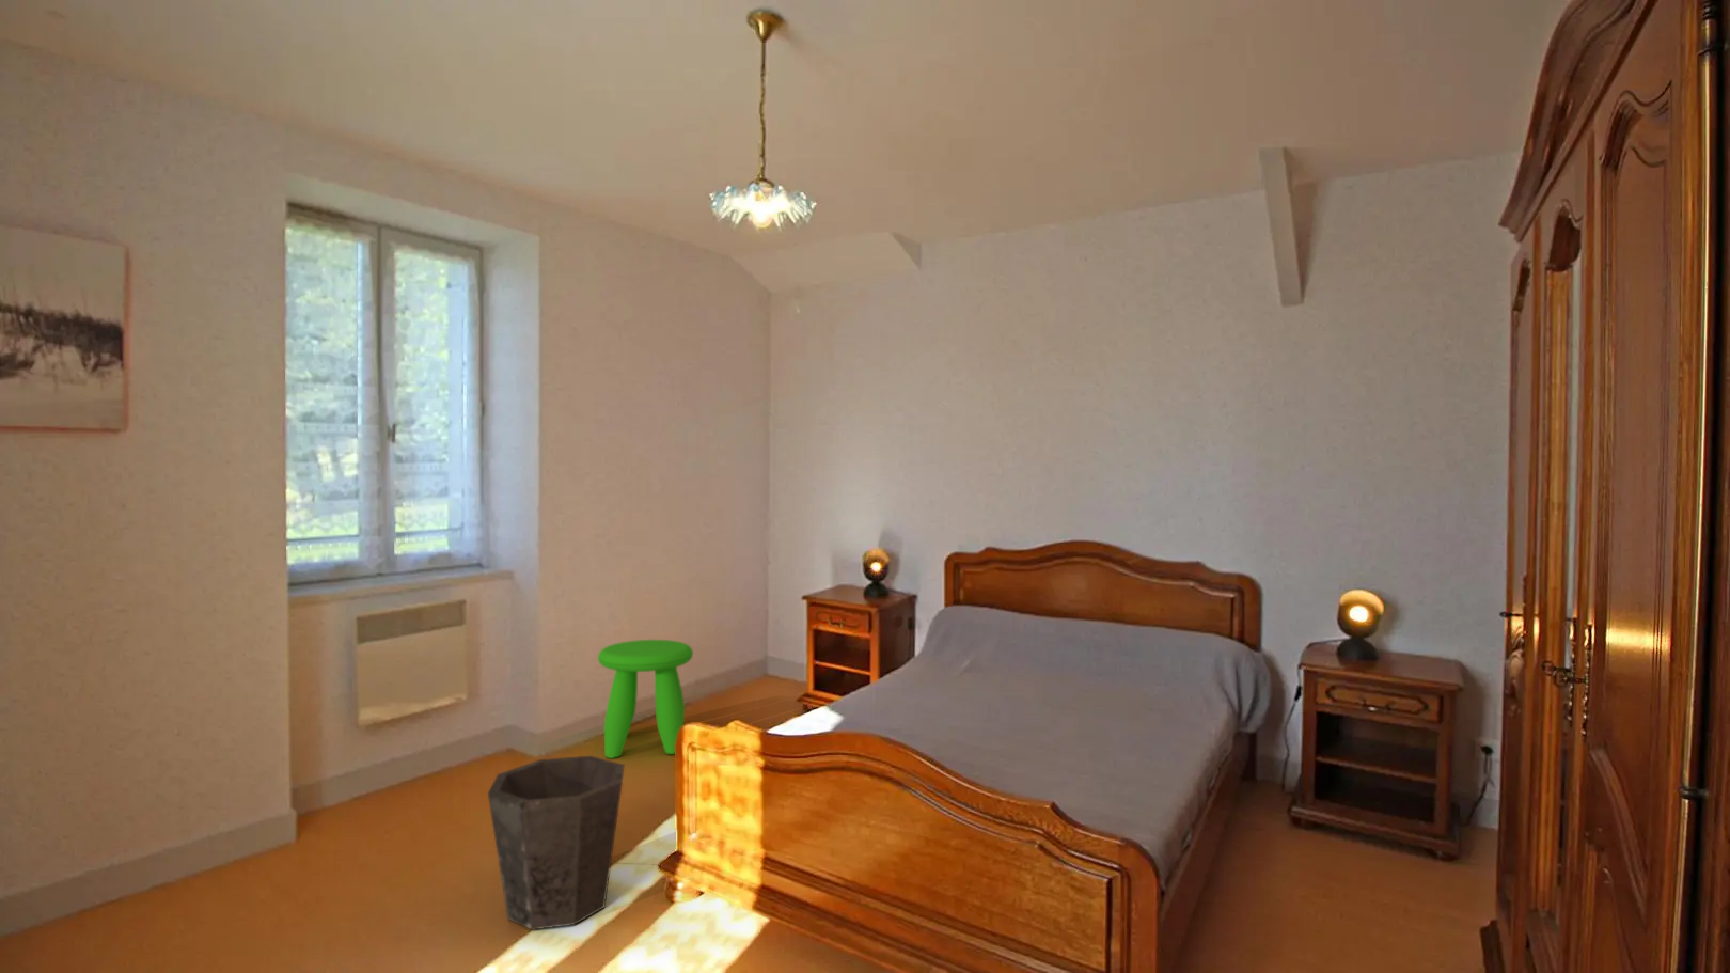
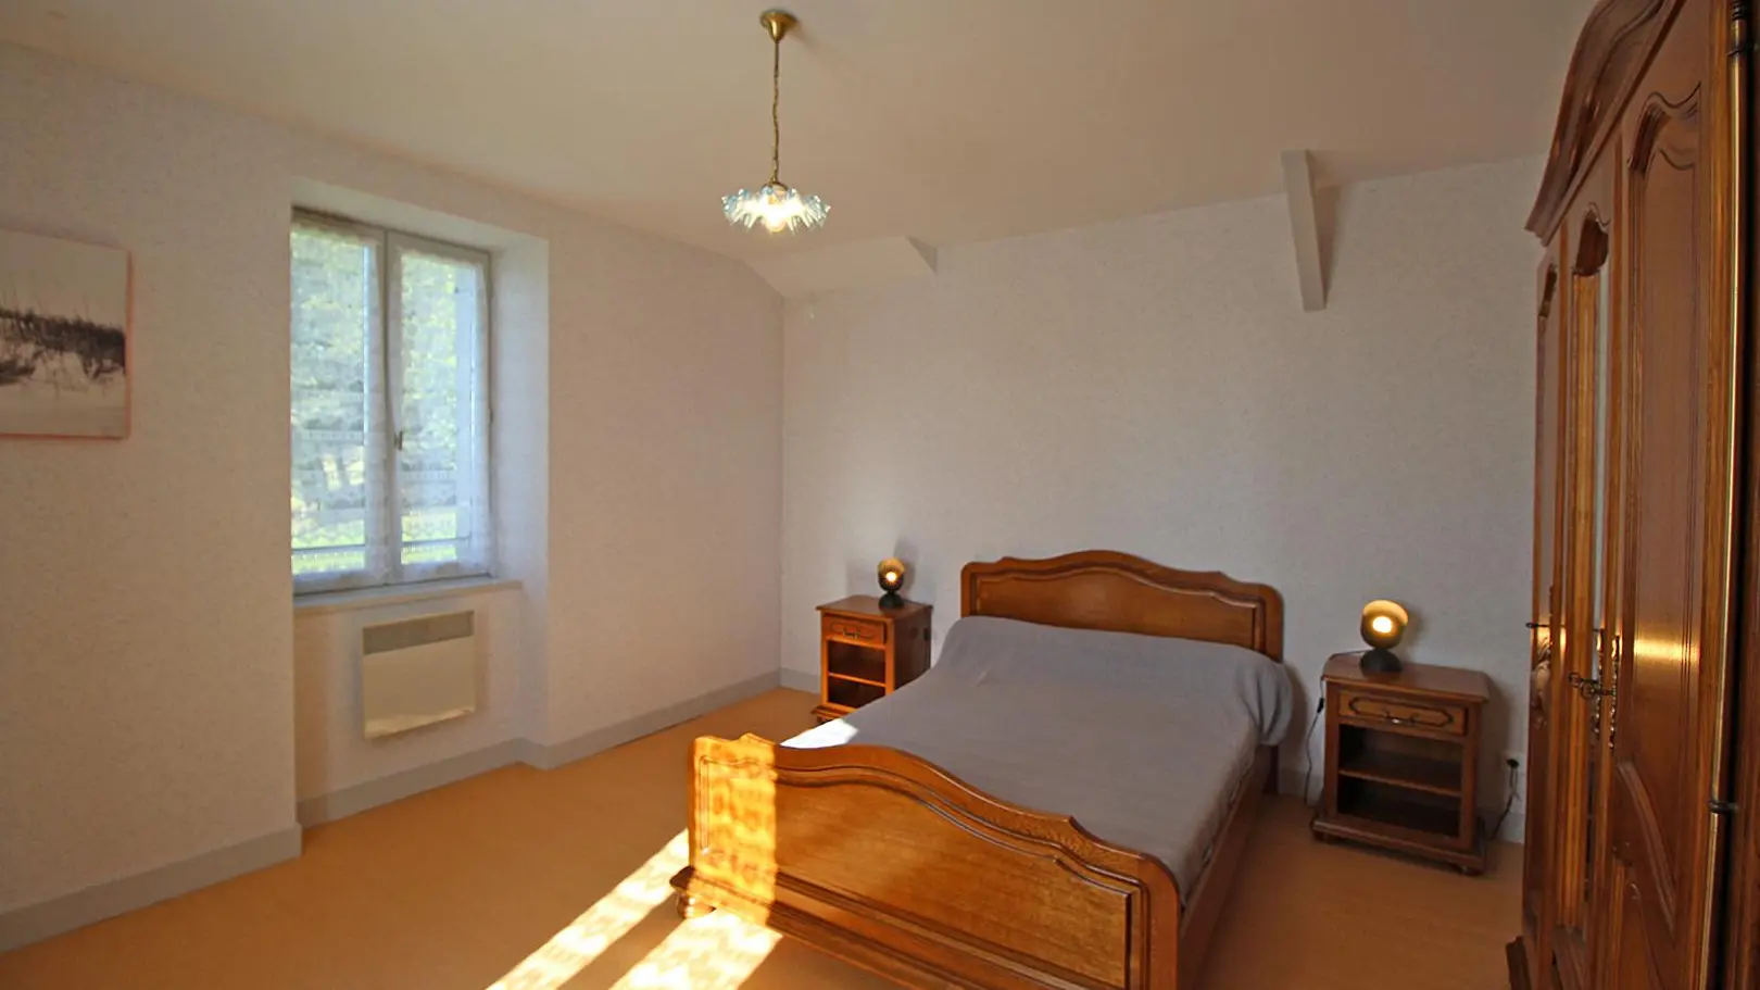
- stool [596,639,694,759]
- waste bin [487,756,626,931]
